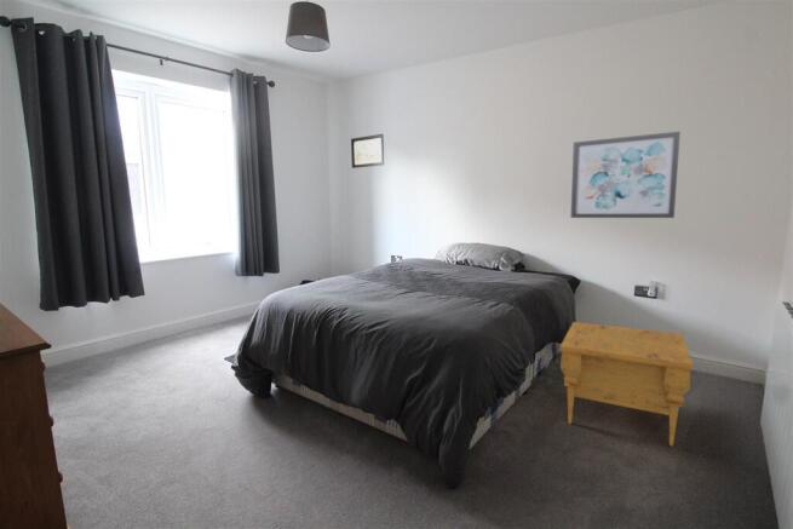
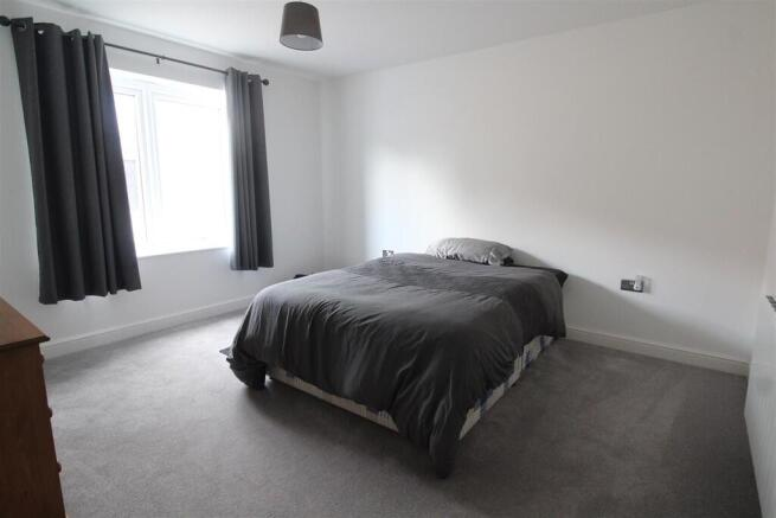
- nightstand [559,321,694,448]
- wall art [570,131,682,219]
- wall art [350,133,385,169]
